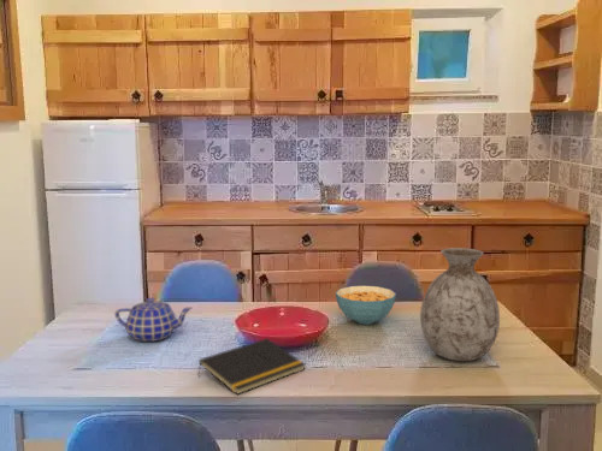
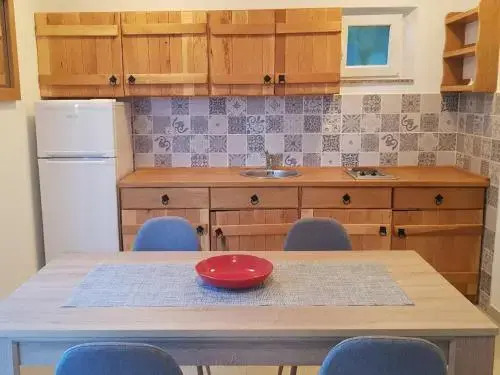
- teapot [113,297,193,343]
- cereal bowl [335,285,397,326]
- vase [419,247,501,362]
- notepad [196,337,307,396]
